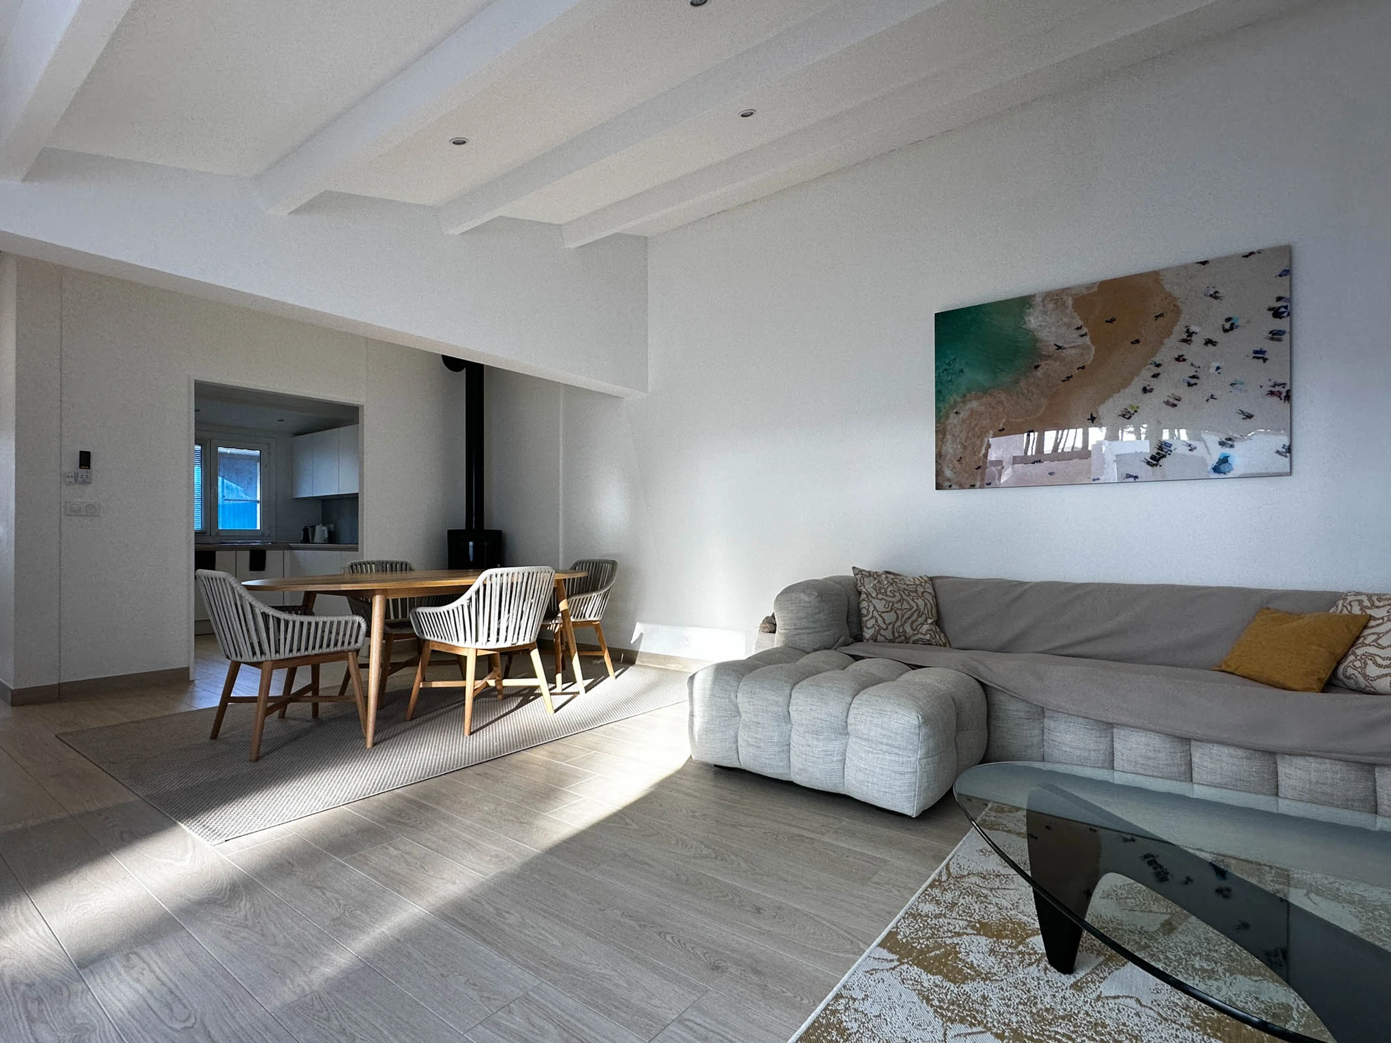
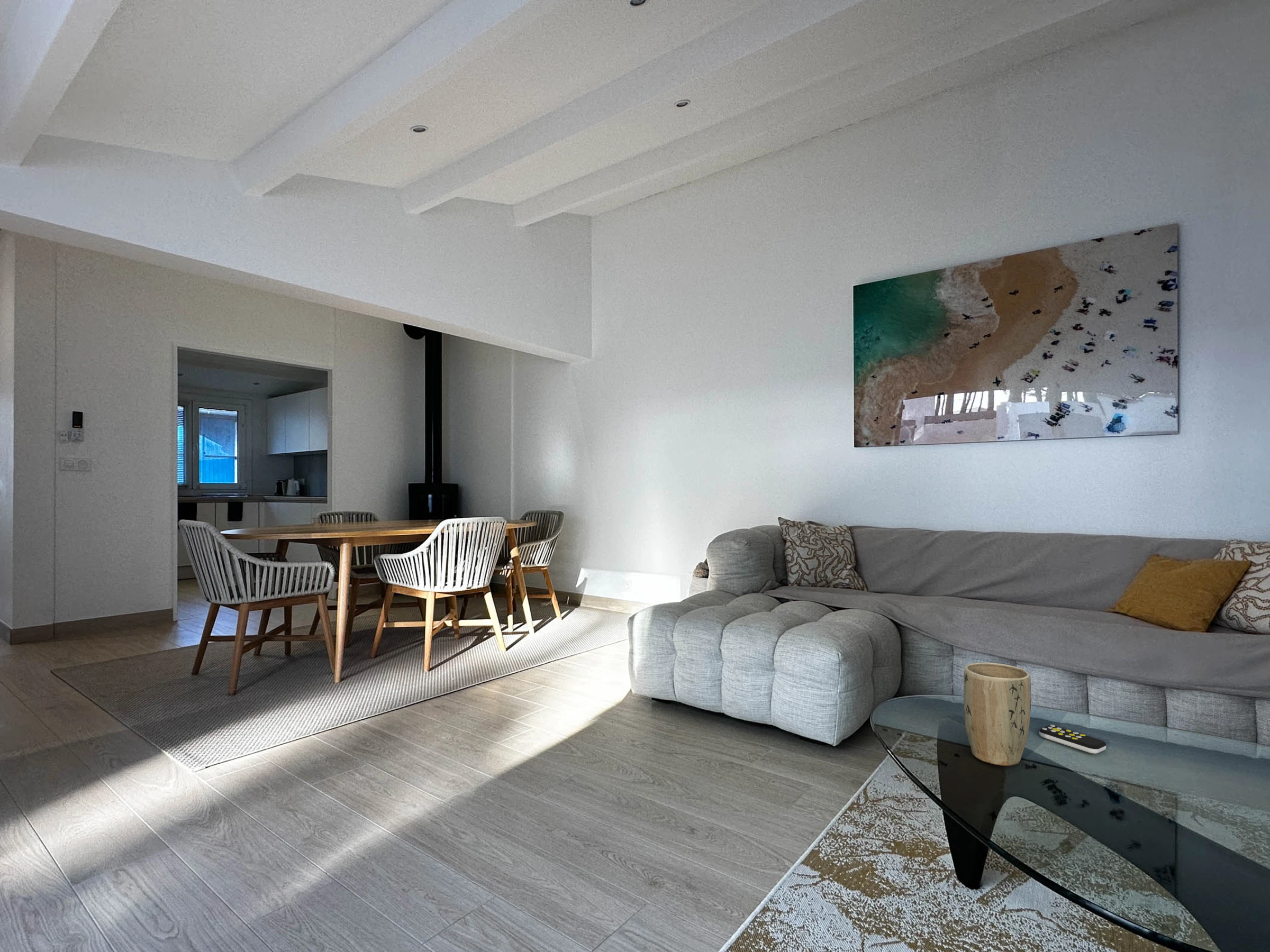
+ plant pot [963,662,1032,766]
+ remote control [1039,724,1106,754]
